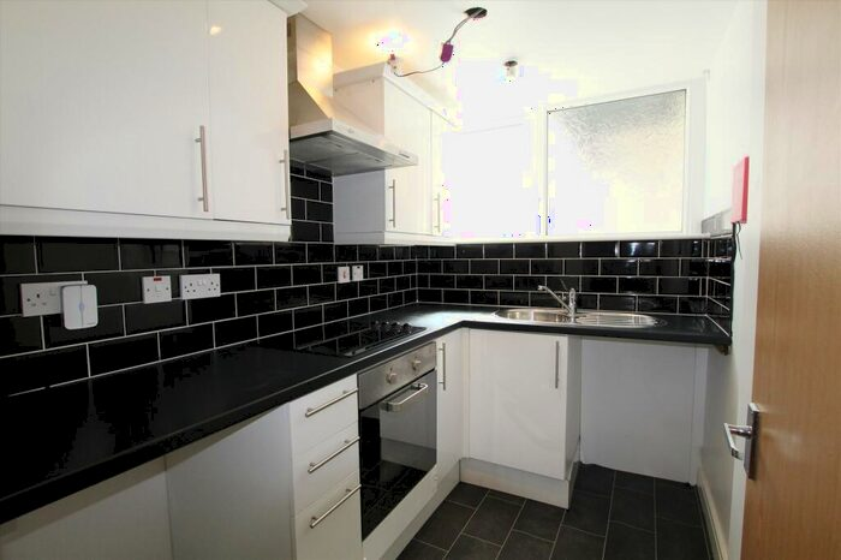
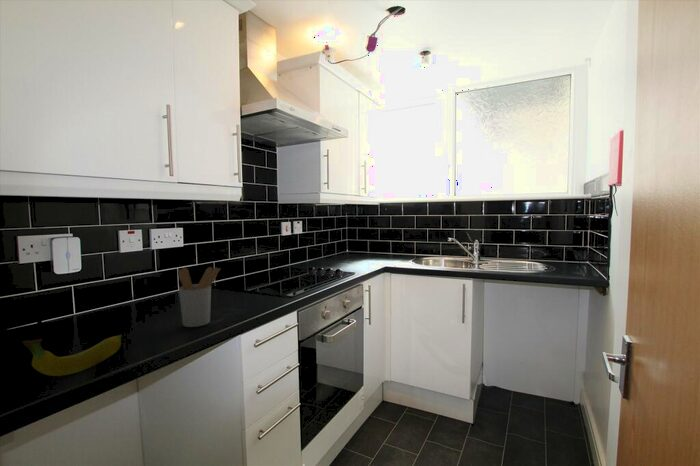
+ fruit [22,333,123,377]
+ utensil holder [177,266,221,328]
